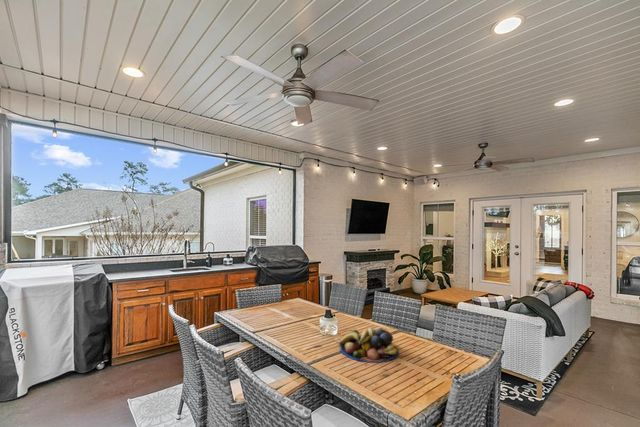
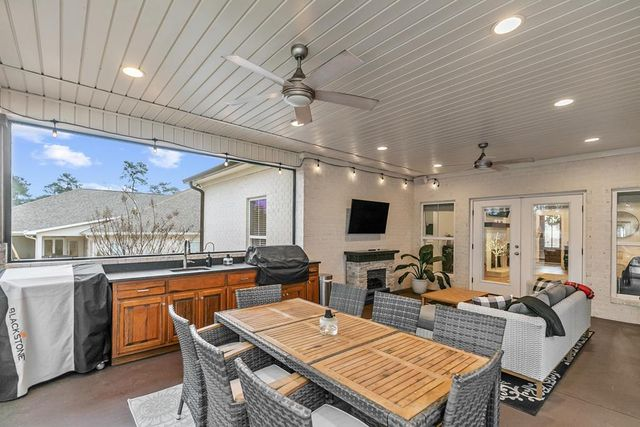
- fruit bowl [338,327,399,364]
